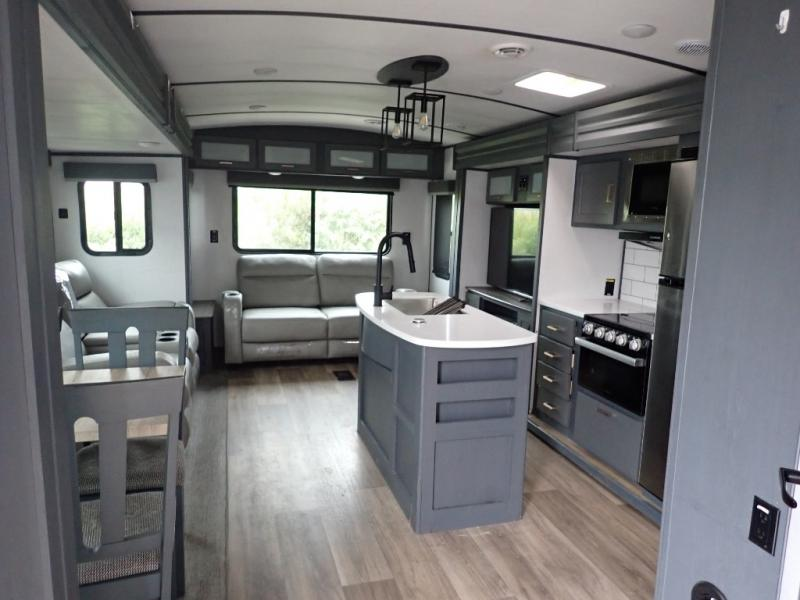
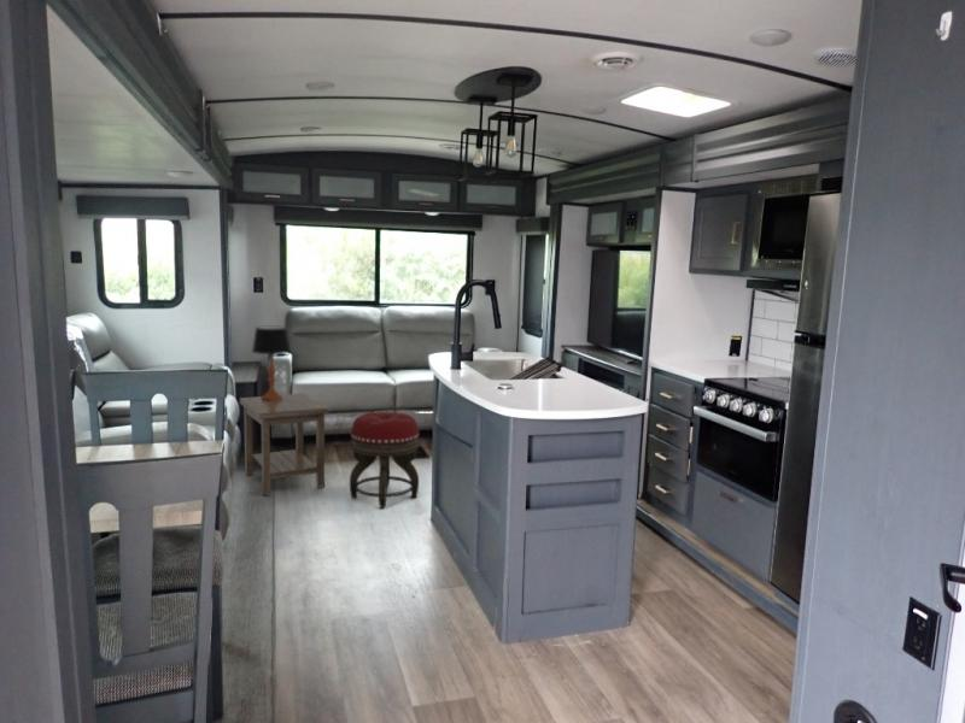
+ table lamp [251,325,292,400]
+ side table [239,393,331,496]
+ footstool [349,411,420,510]
